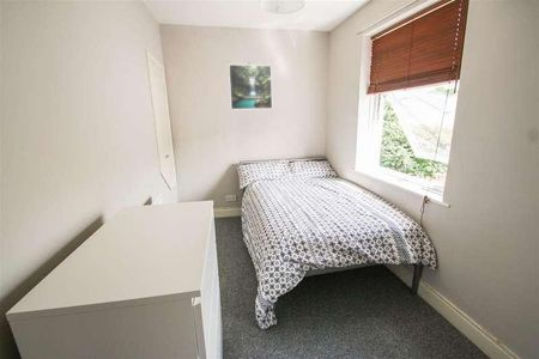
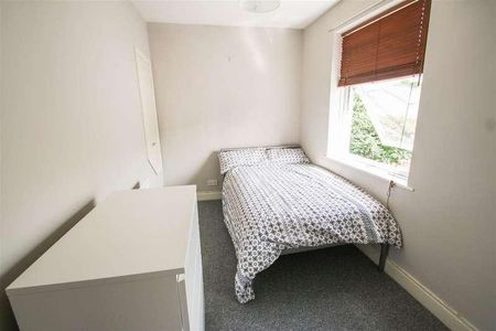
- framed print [228,63,273,110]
